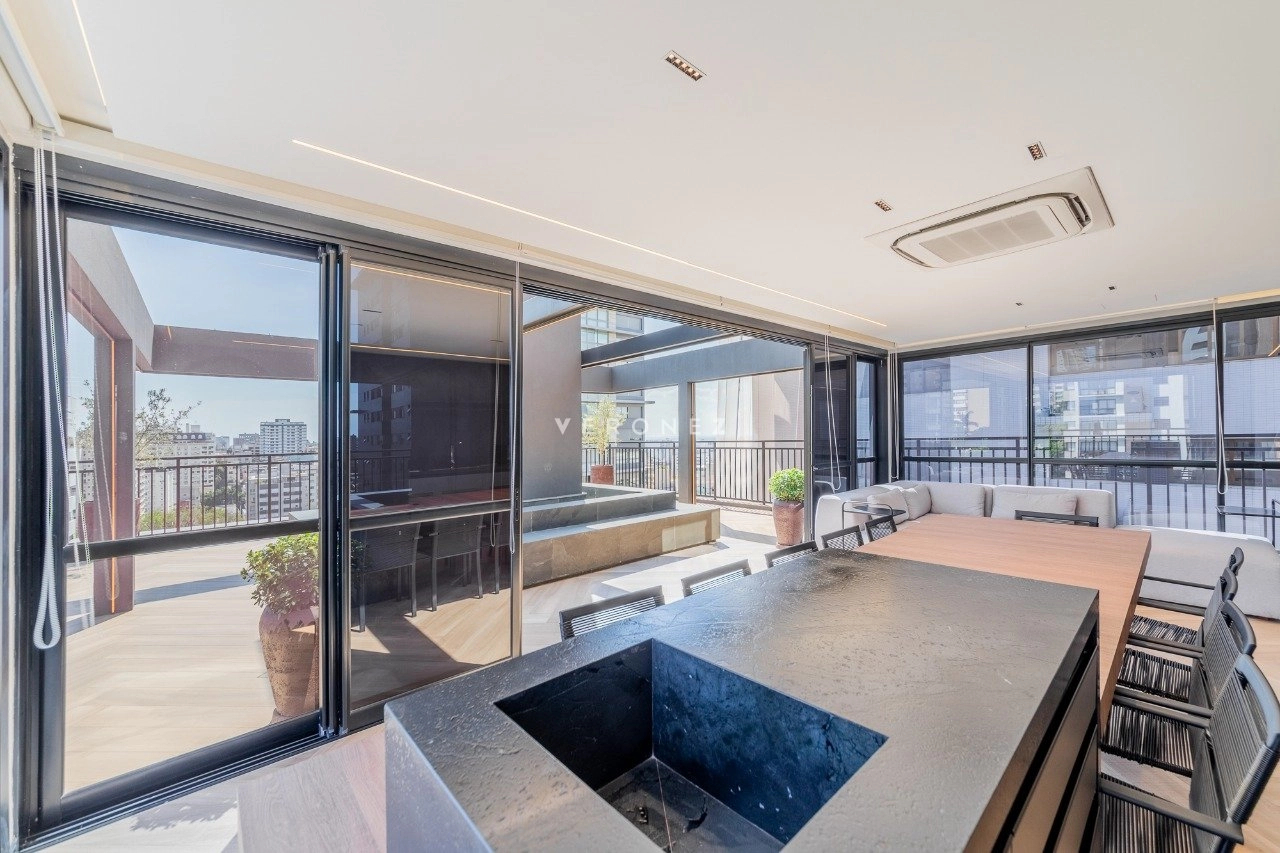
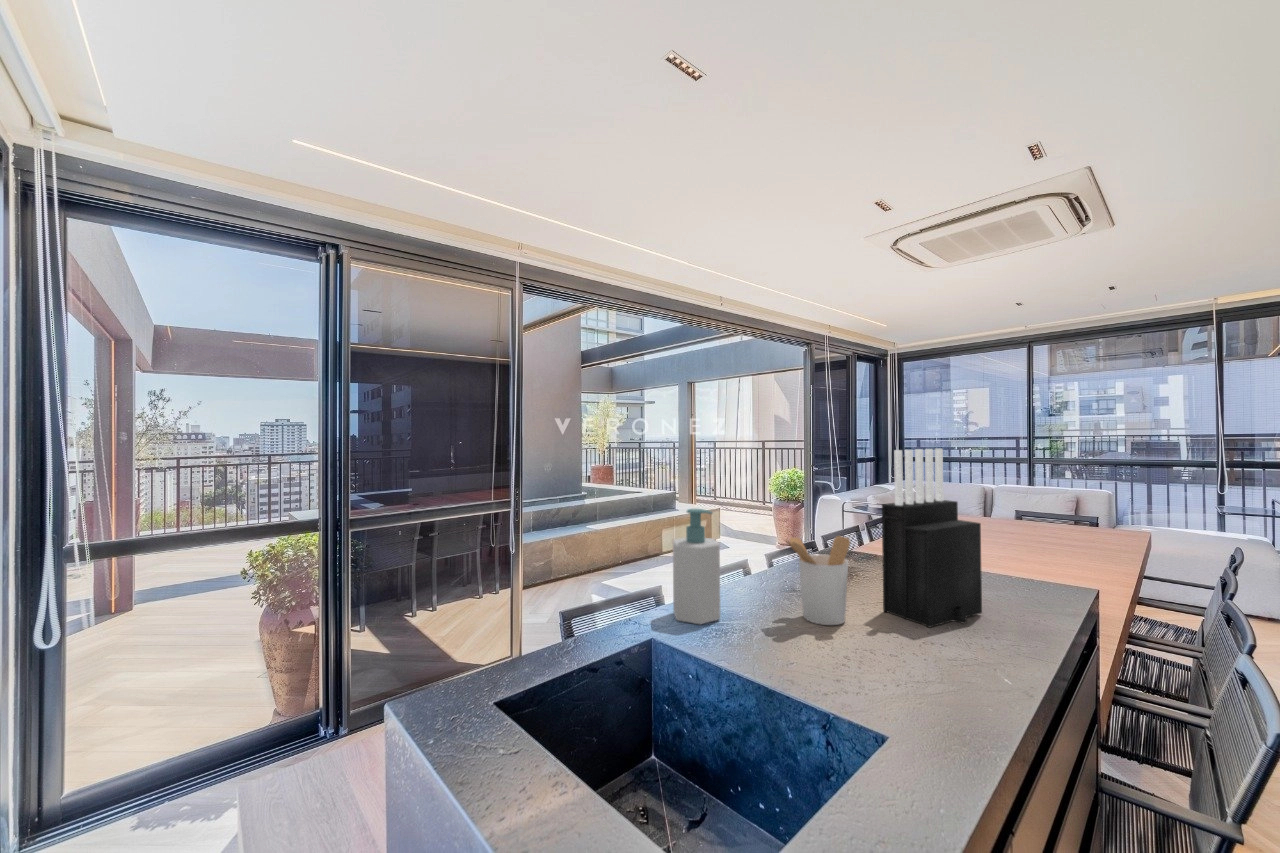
+ utensil holder [780,535,851,626]
+ knife block [881,448,983,629]
+ soap bottle [672,508,722,625]
